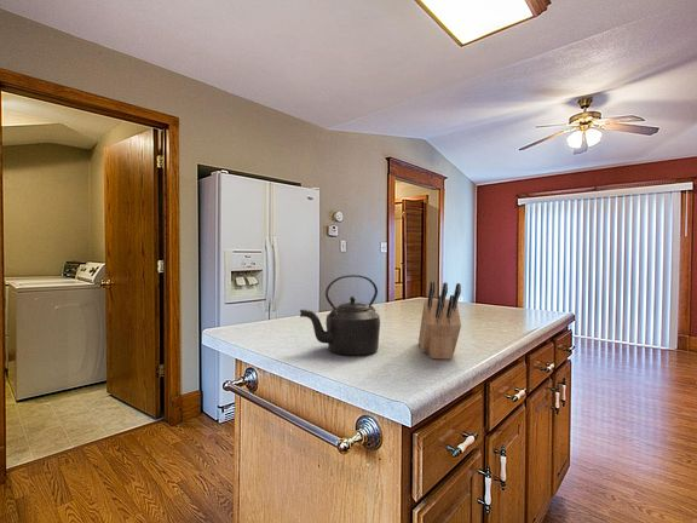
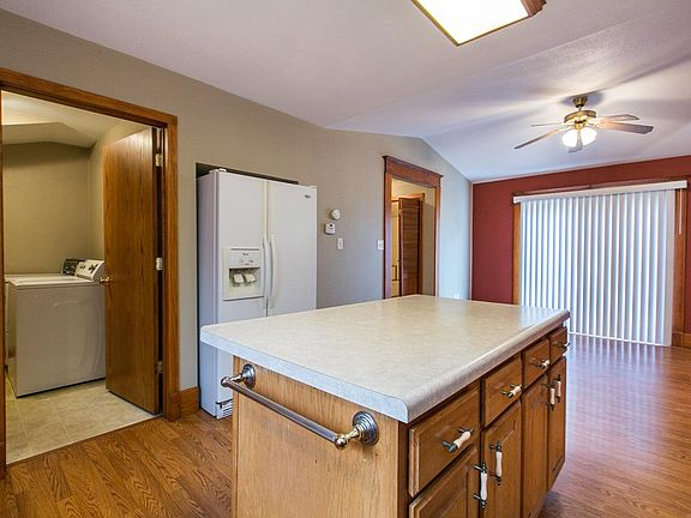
- knife block [417,281,462,361]
- kettle [299,274,381,356]
